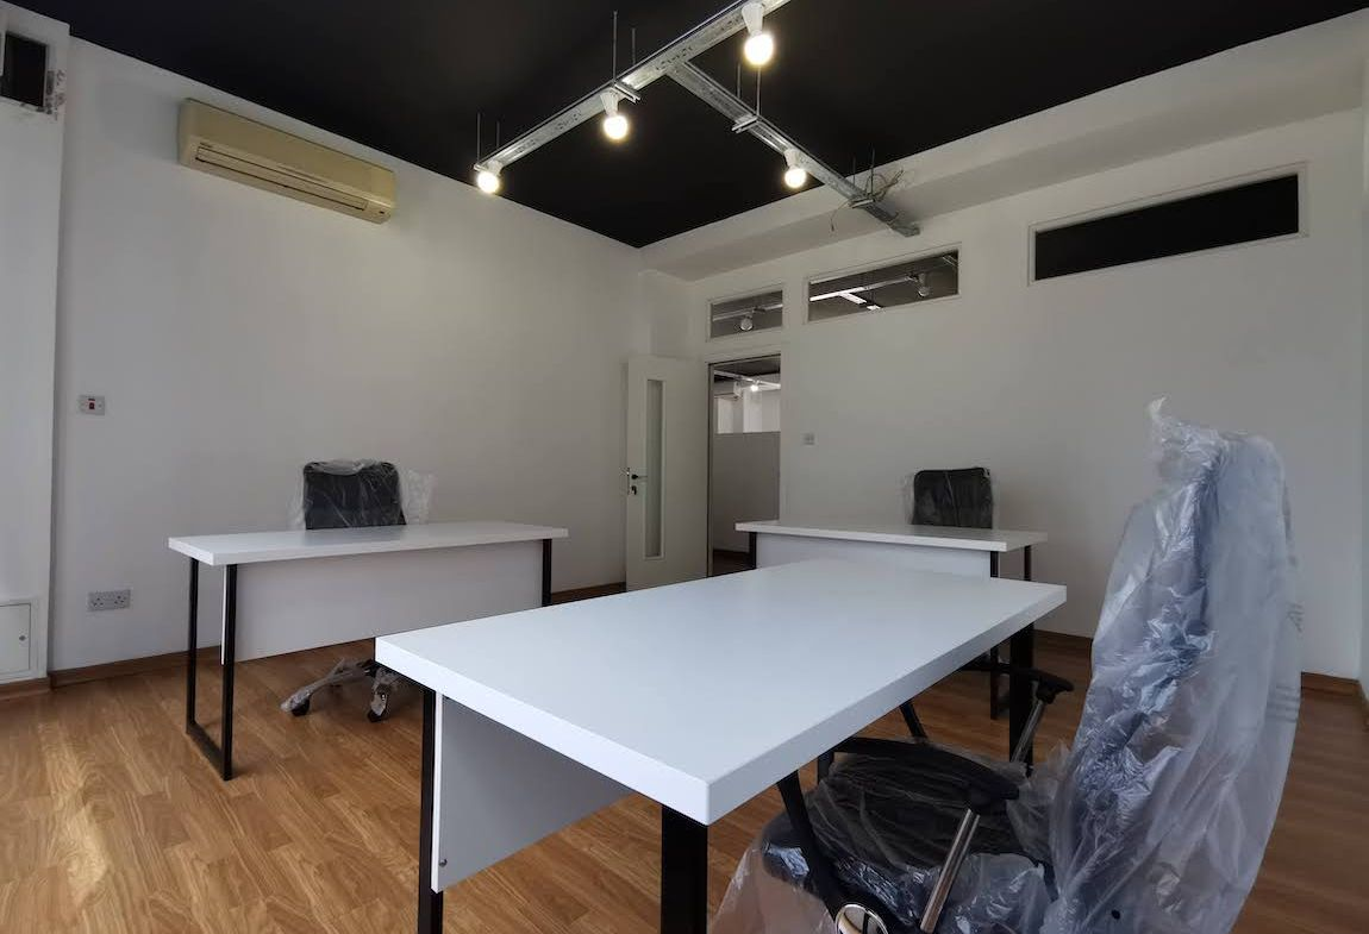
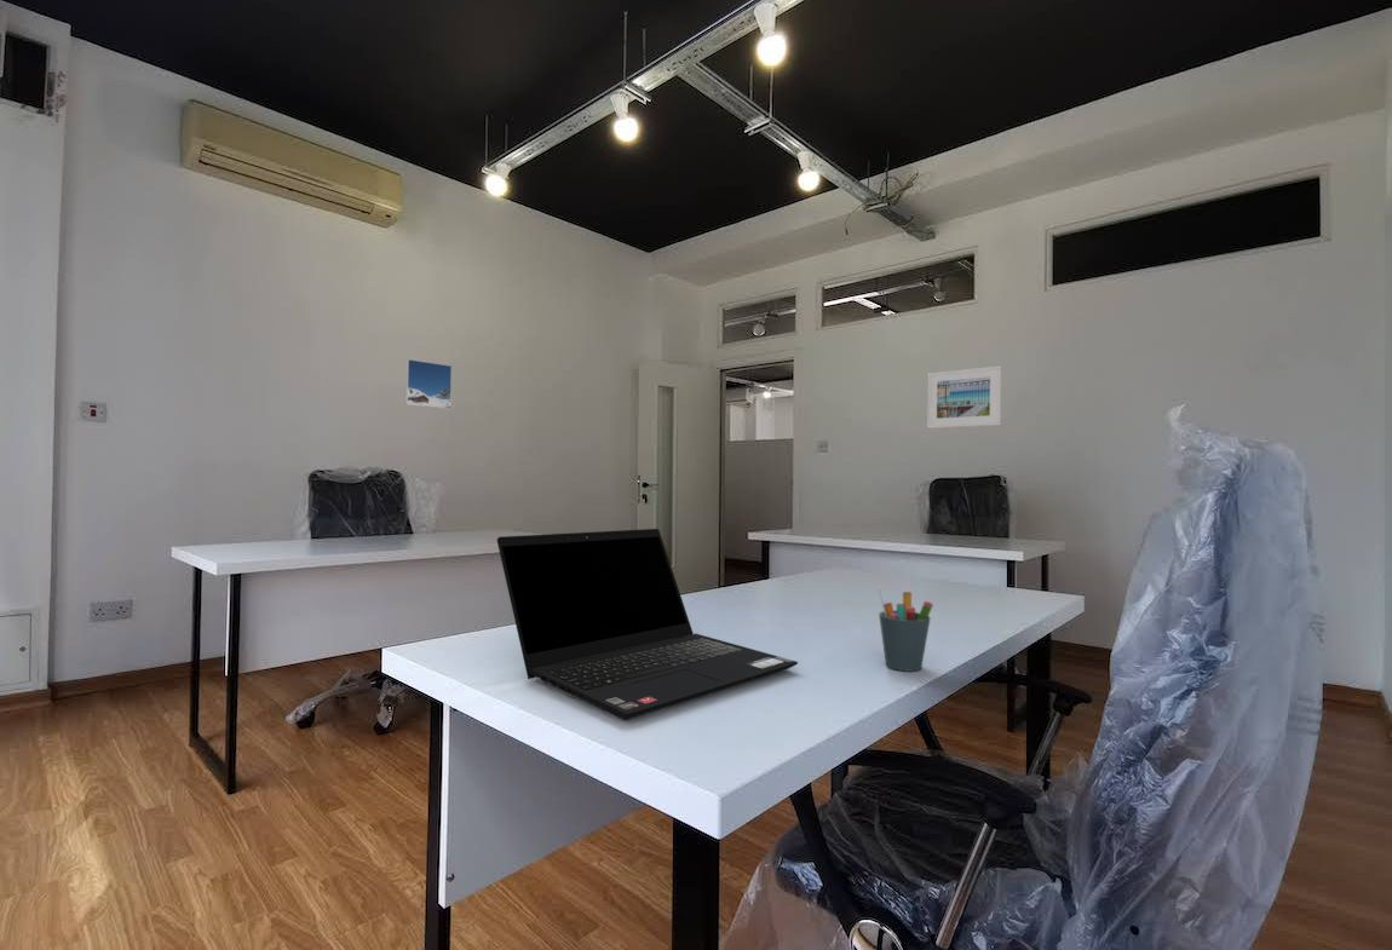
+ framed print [404,358,453,410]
+ pen holder [876,586,934,672]
+ laptop computer [496,528,799,721]
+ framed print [926,364,1002,430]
